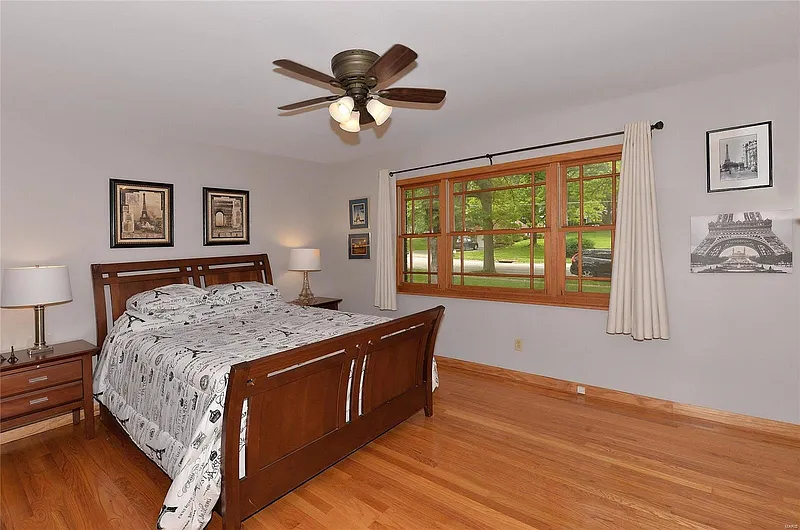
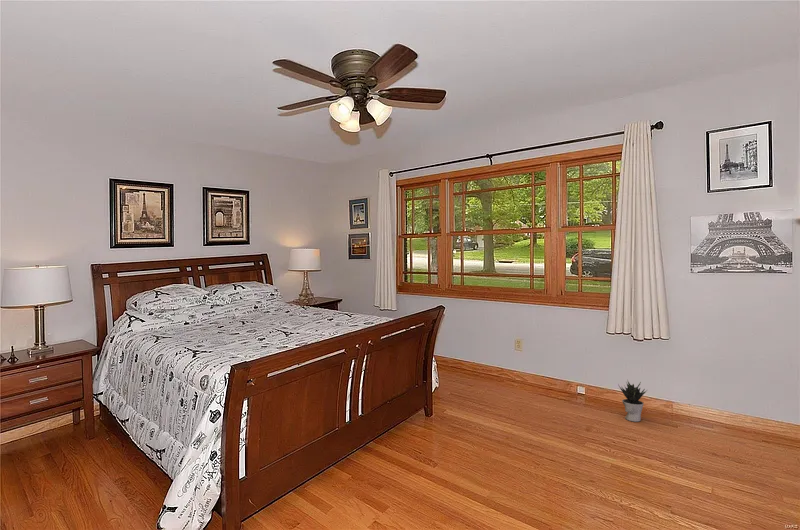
+ potted plant [617,379,648,423]
